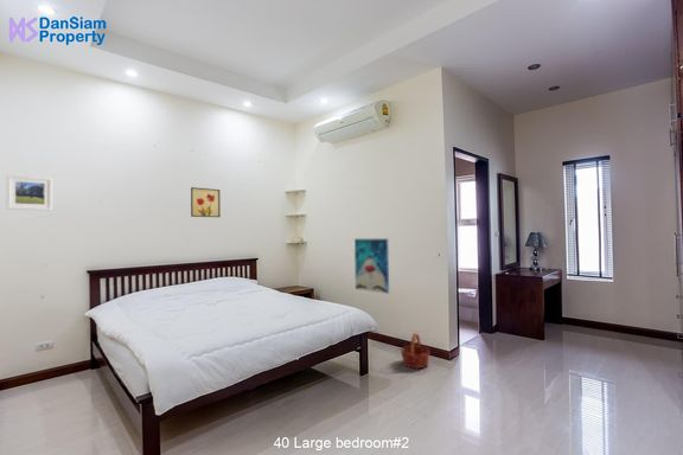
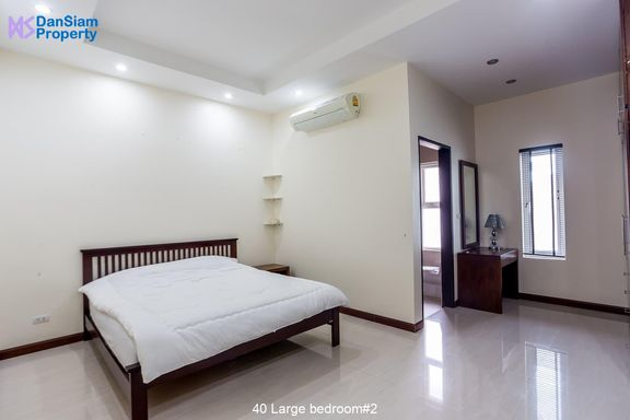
- wall art [190,186,222,218]
- basket [400,332,432,370]
- wall art [353,238,390,295]
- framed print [6,173,53,212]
